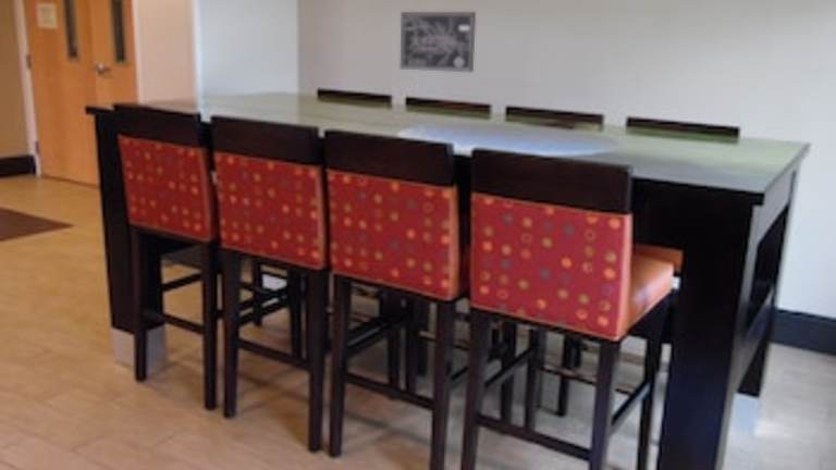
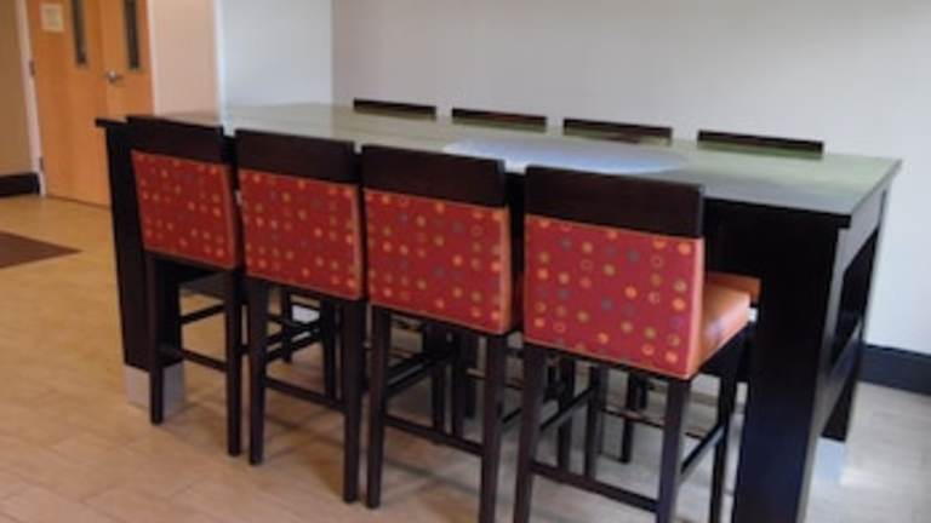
- wall art [399,11,477,73]
